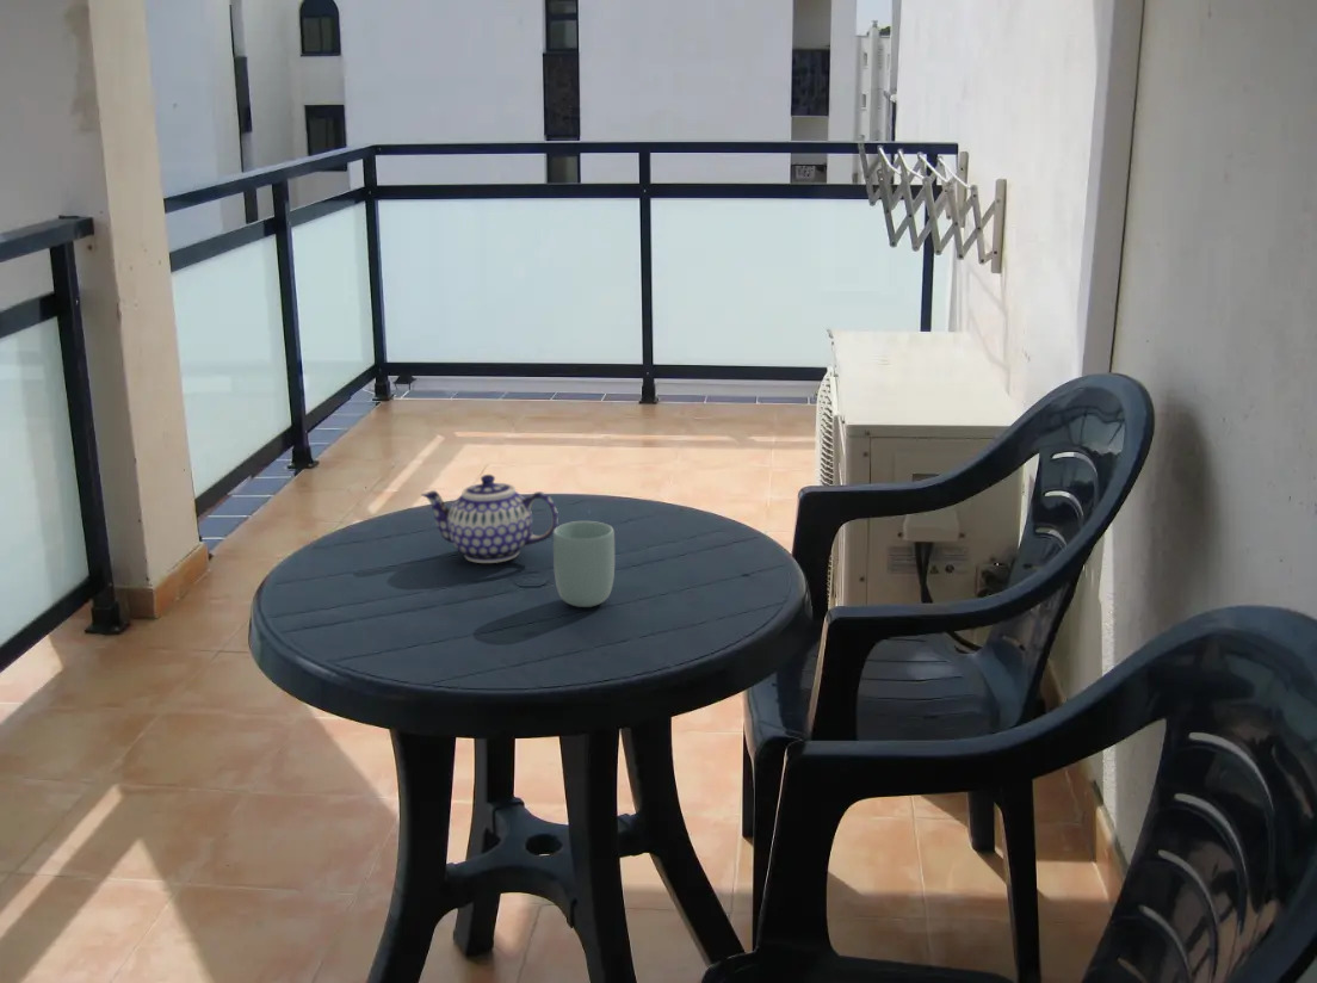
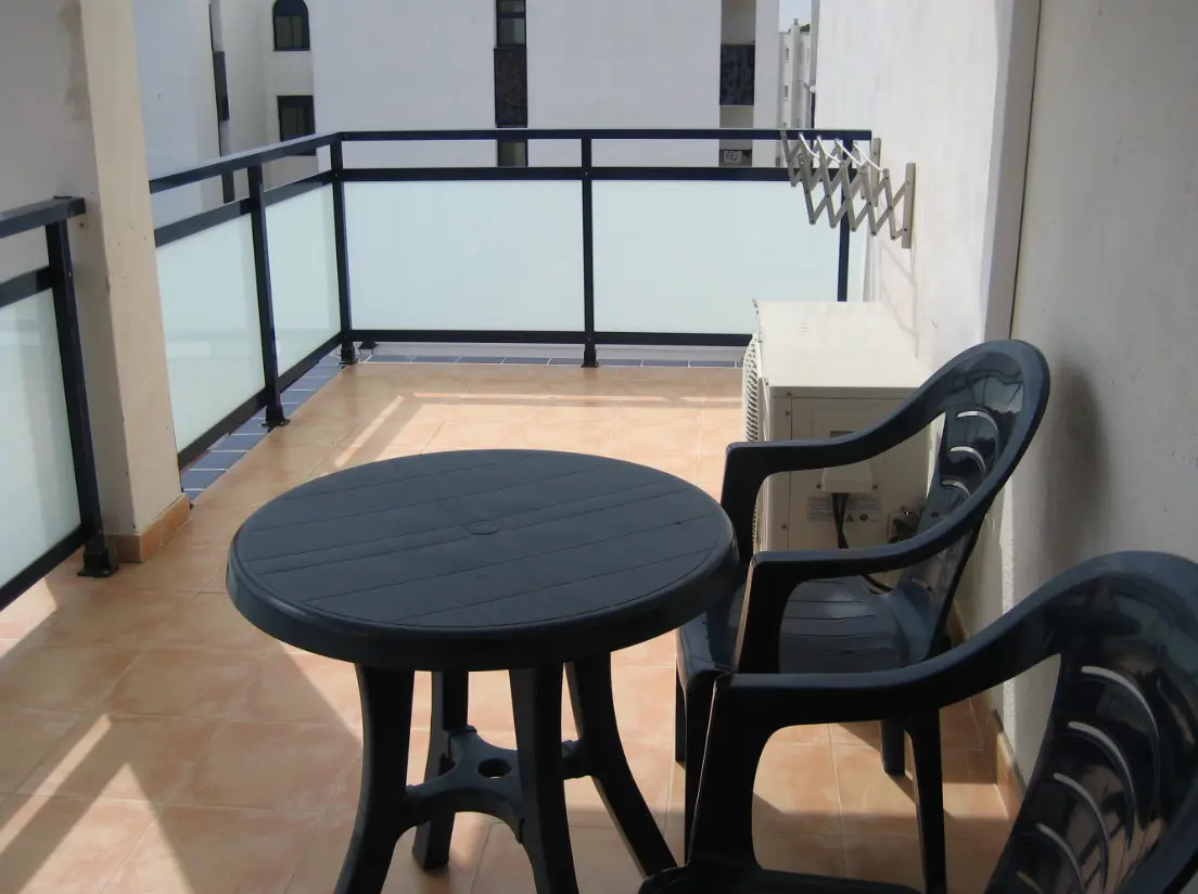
- cup [552,520,616,608]
- teapot [420,474,558,564]
